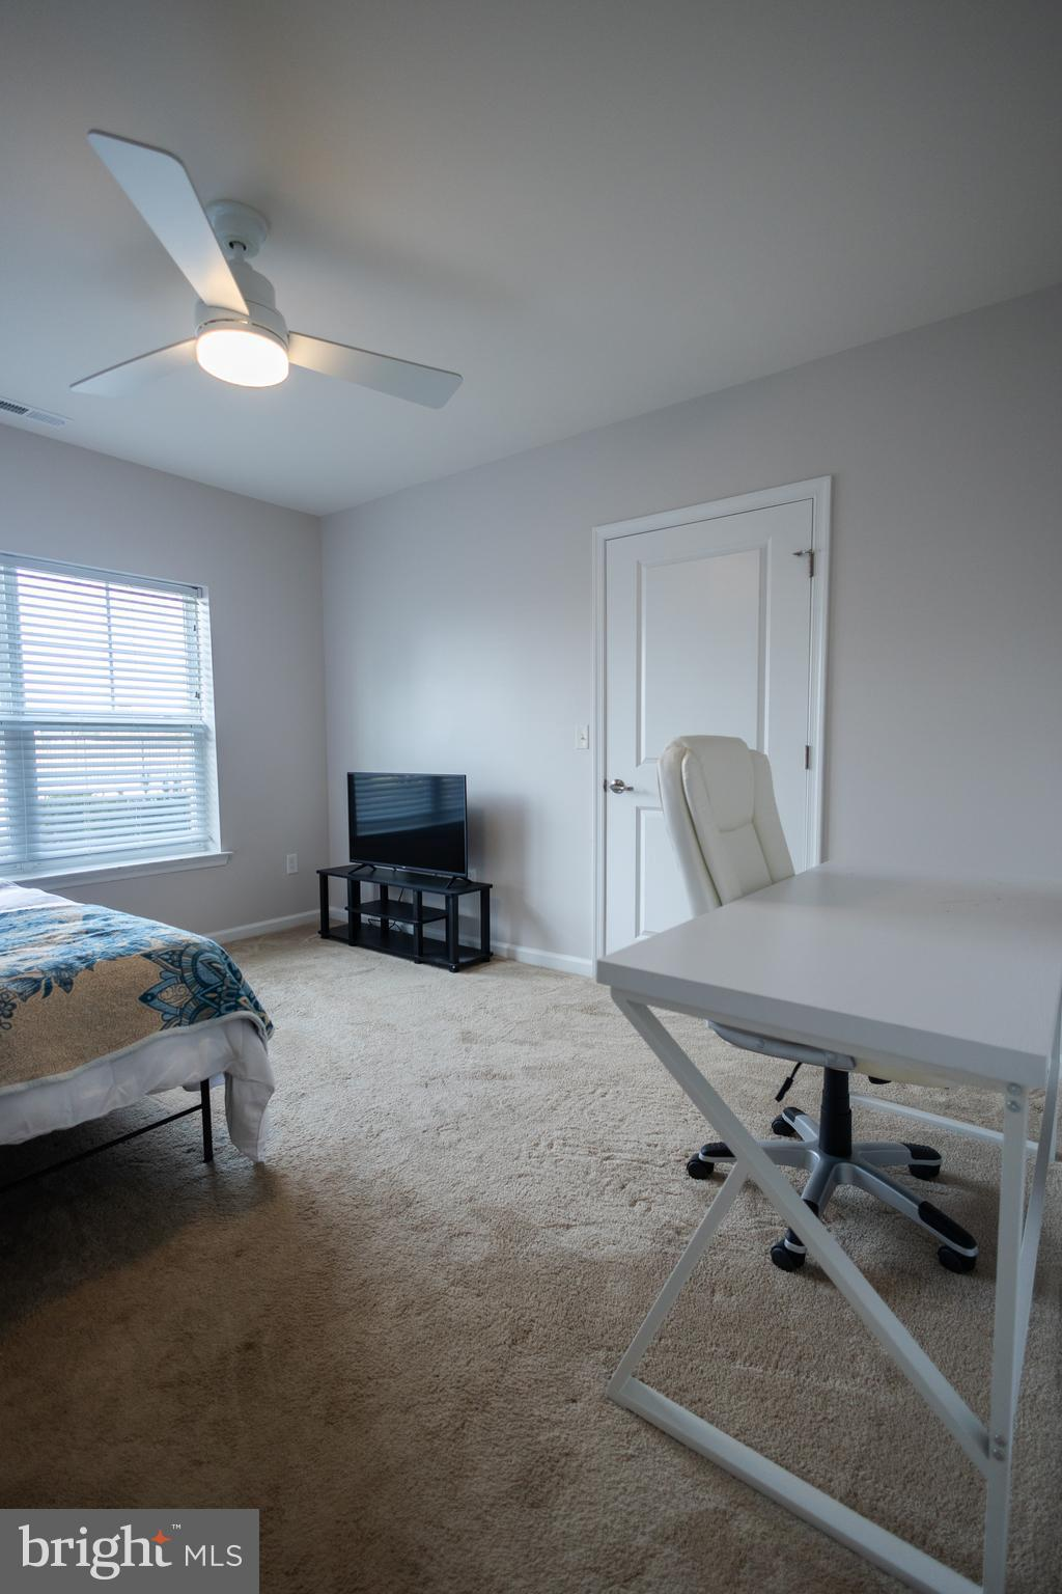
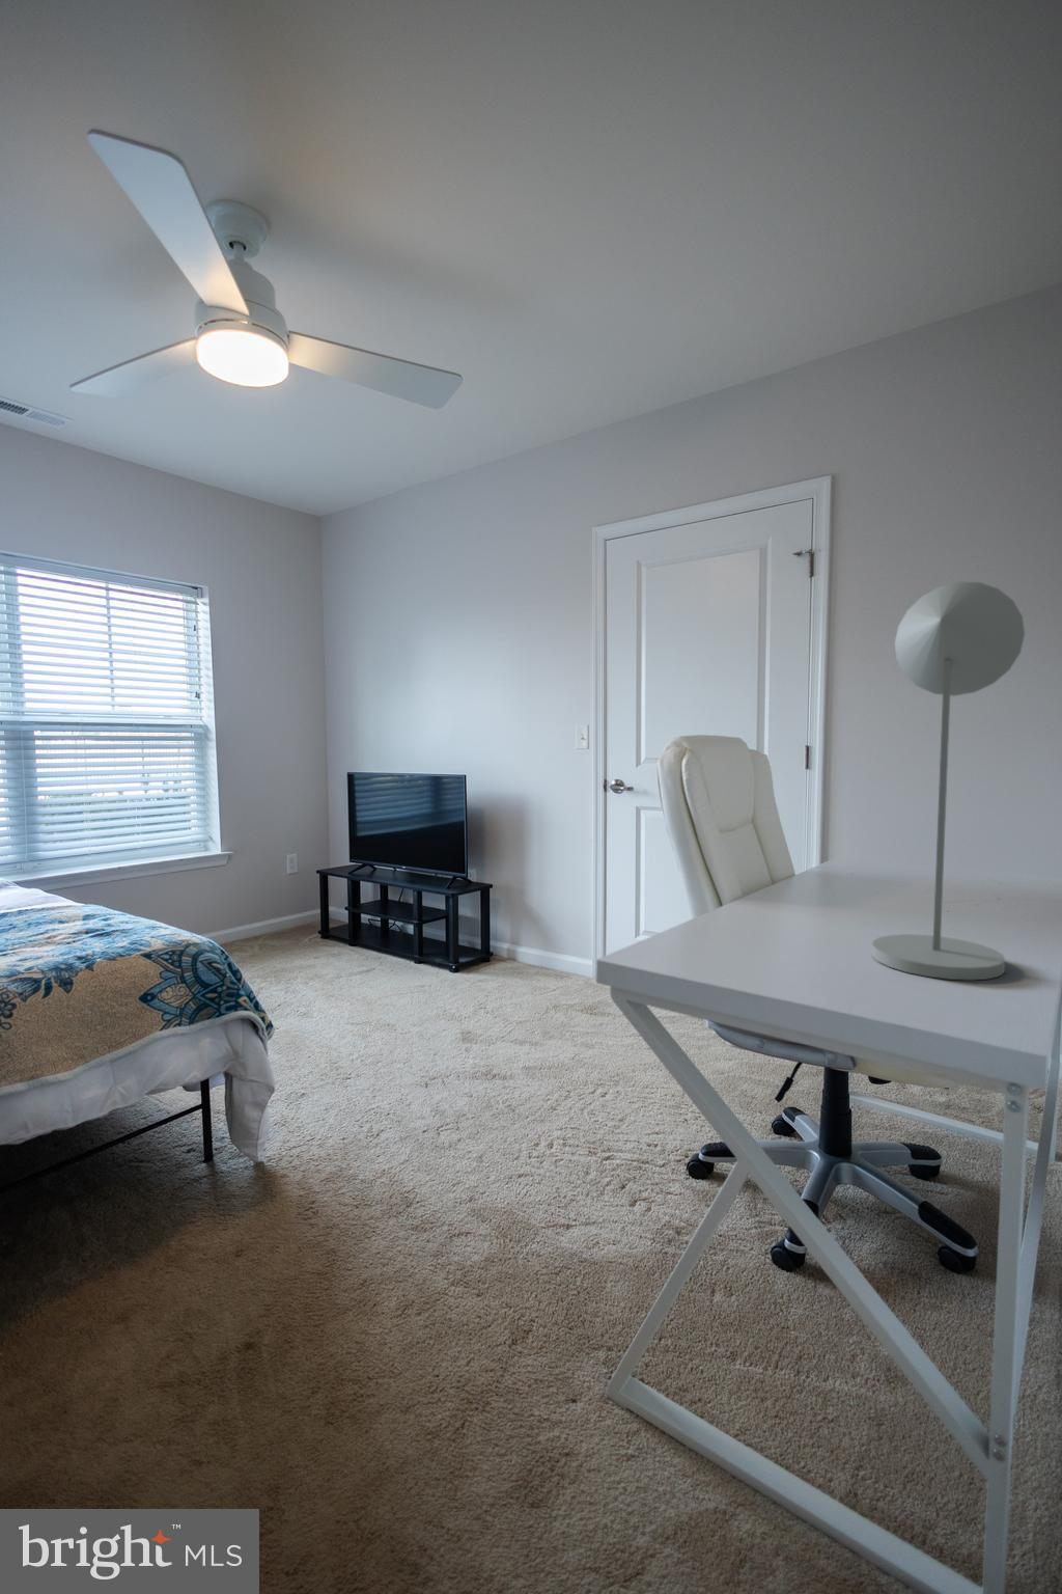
+ desk lamp [871,581,1025,982]
